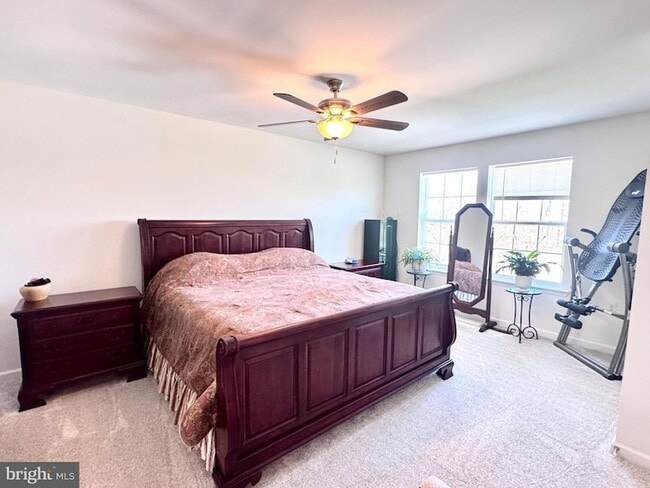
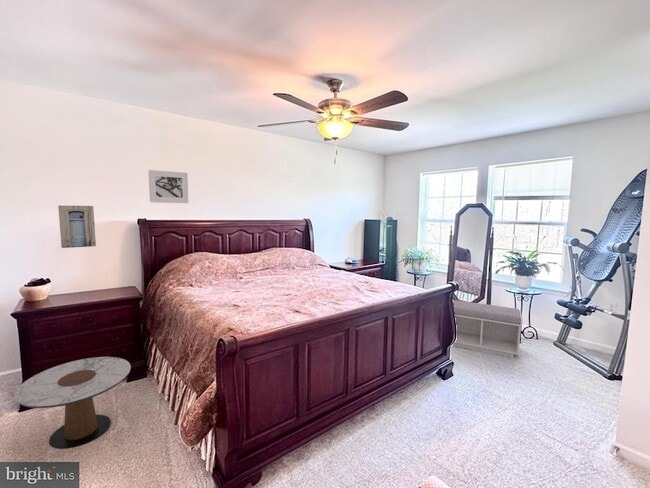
+ side table [13,356,132,450]
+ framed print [147,169,189,204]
+ bench [452,299,524,358]
+ wall art [57,205,97,249]
